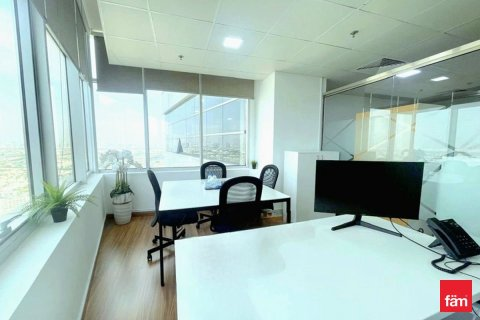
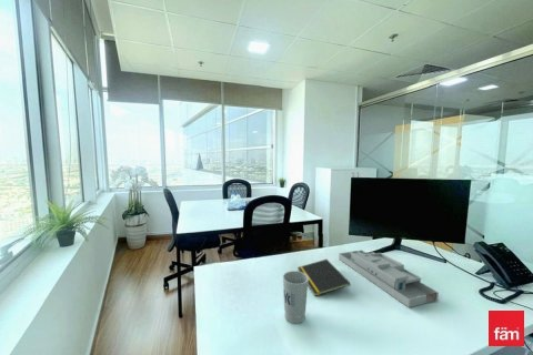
+ desk organizer [338,250,440,308]
+ notepad [296,258,352,297]
+ cup [282,270,309,324]
